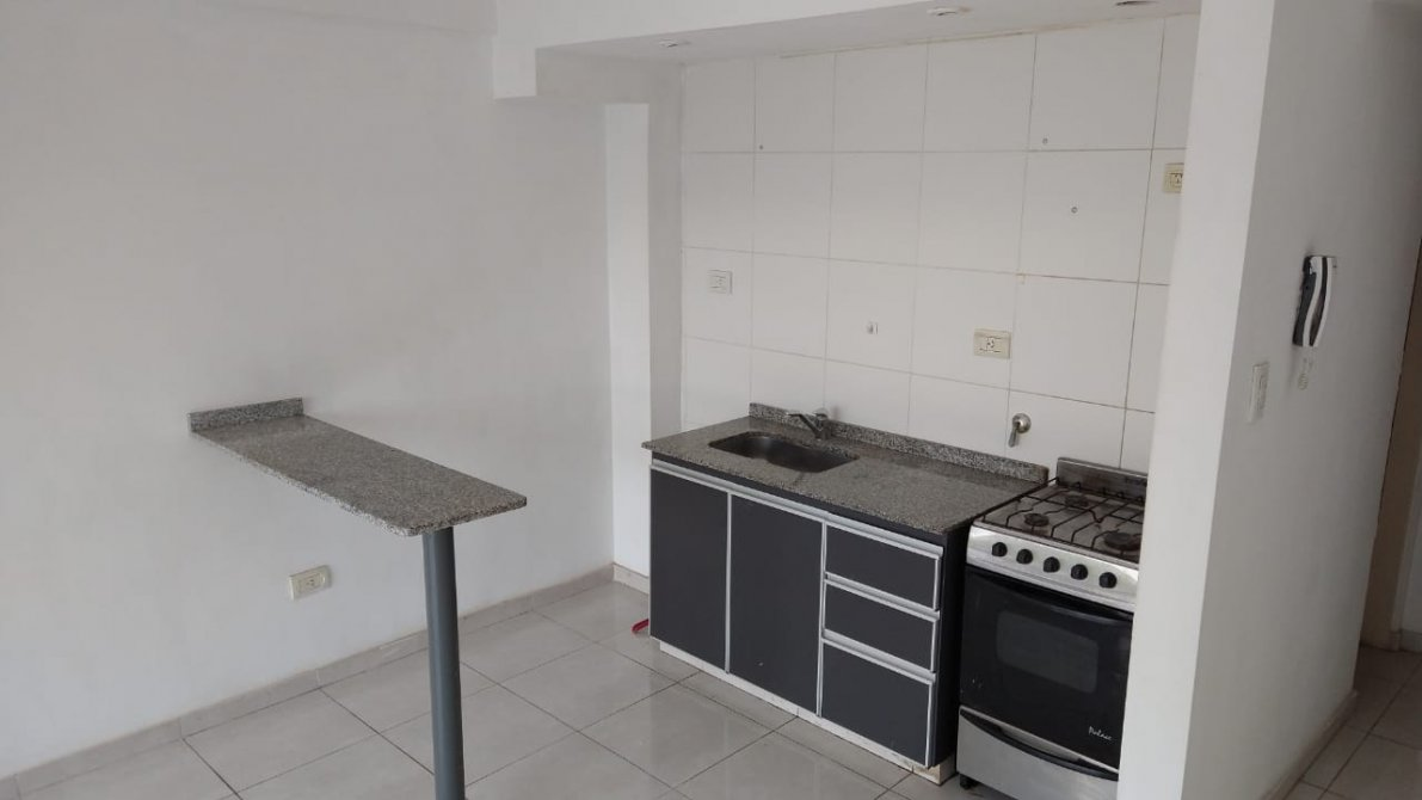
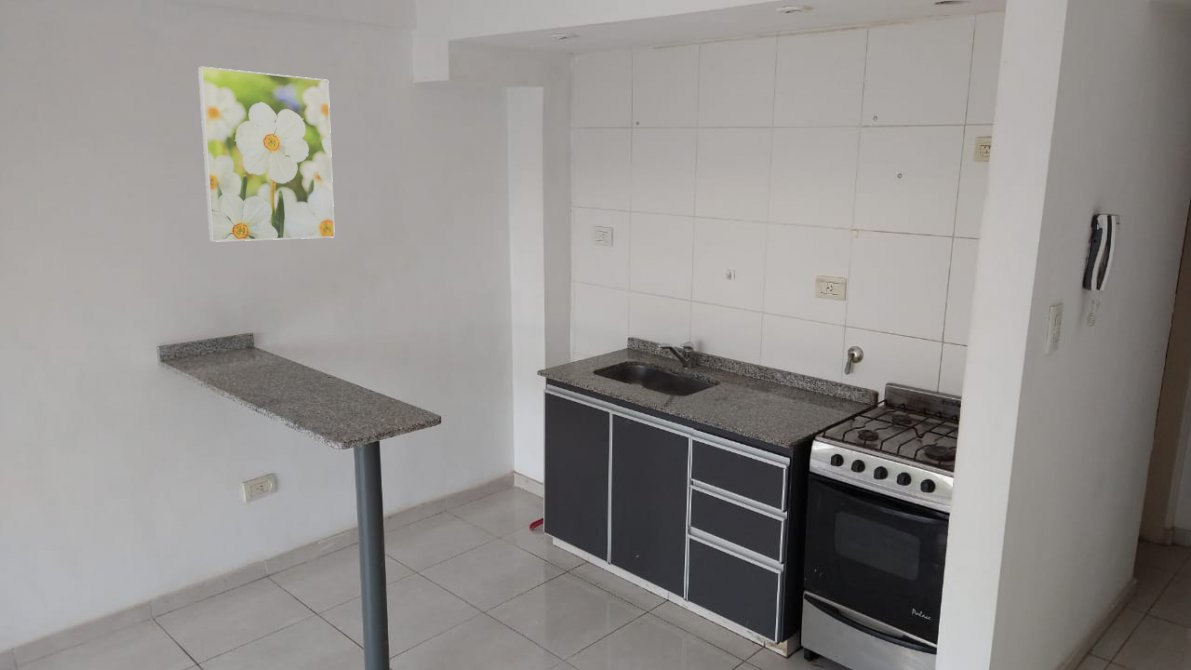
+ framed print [197,66,336,243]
